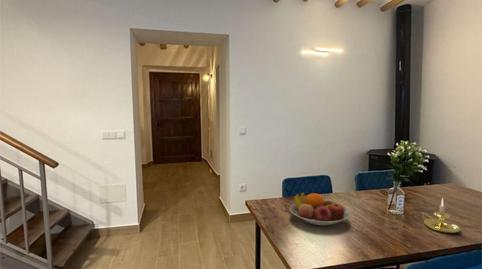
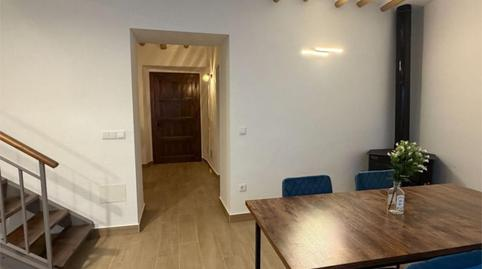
- candle holder [420,197,461,234]
- fruit bowl [289,192,352,227]
